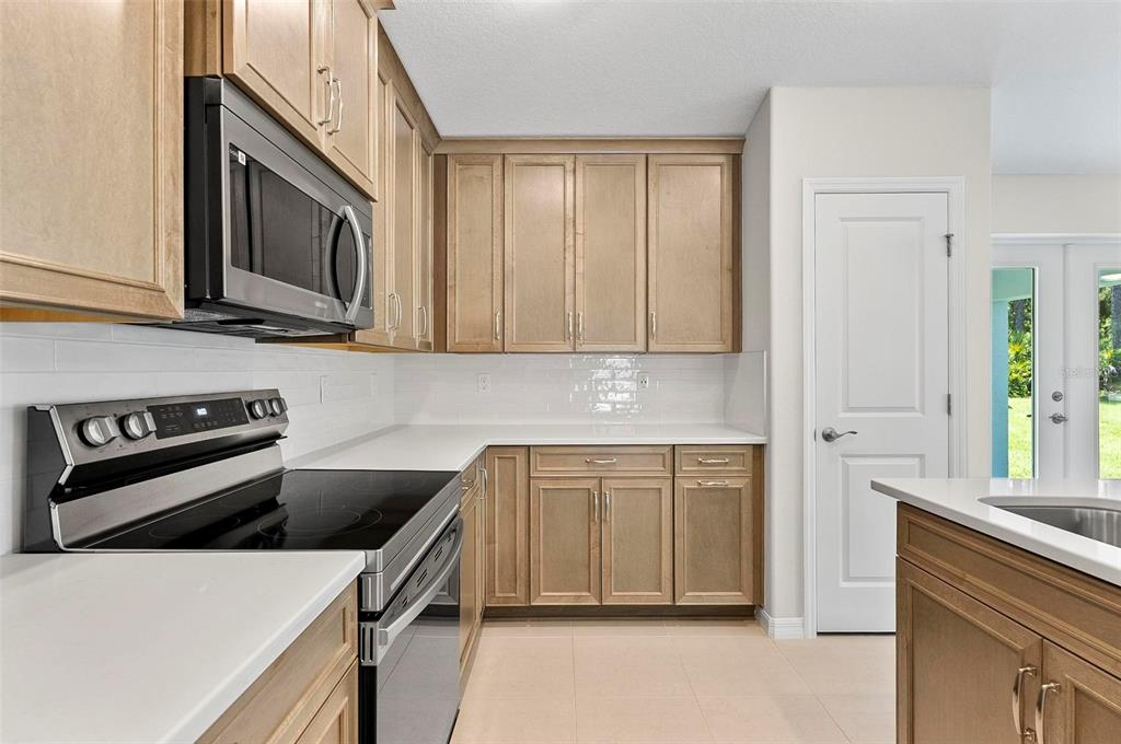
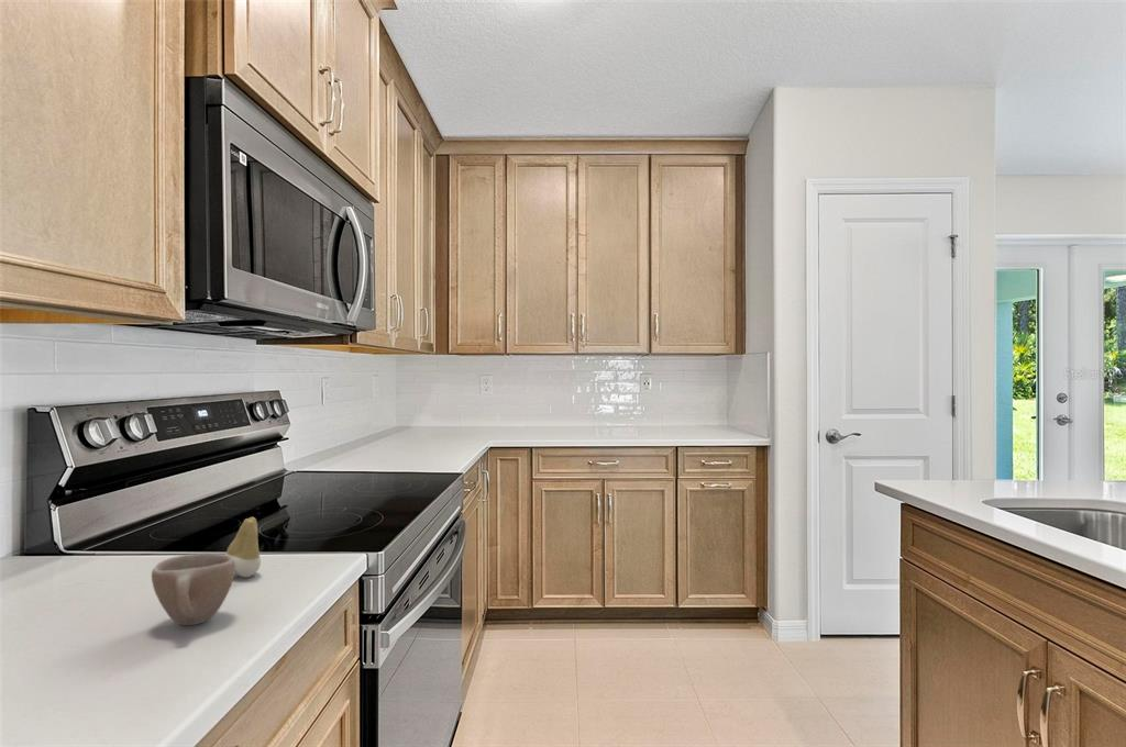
+ tooth [224,516,262,579]
+ cup [151,553,235,626]
